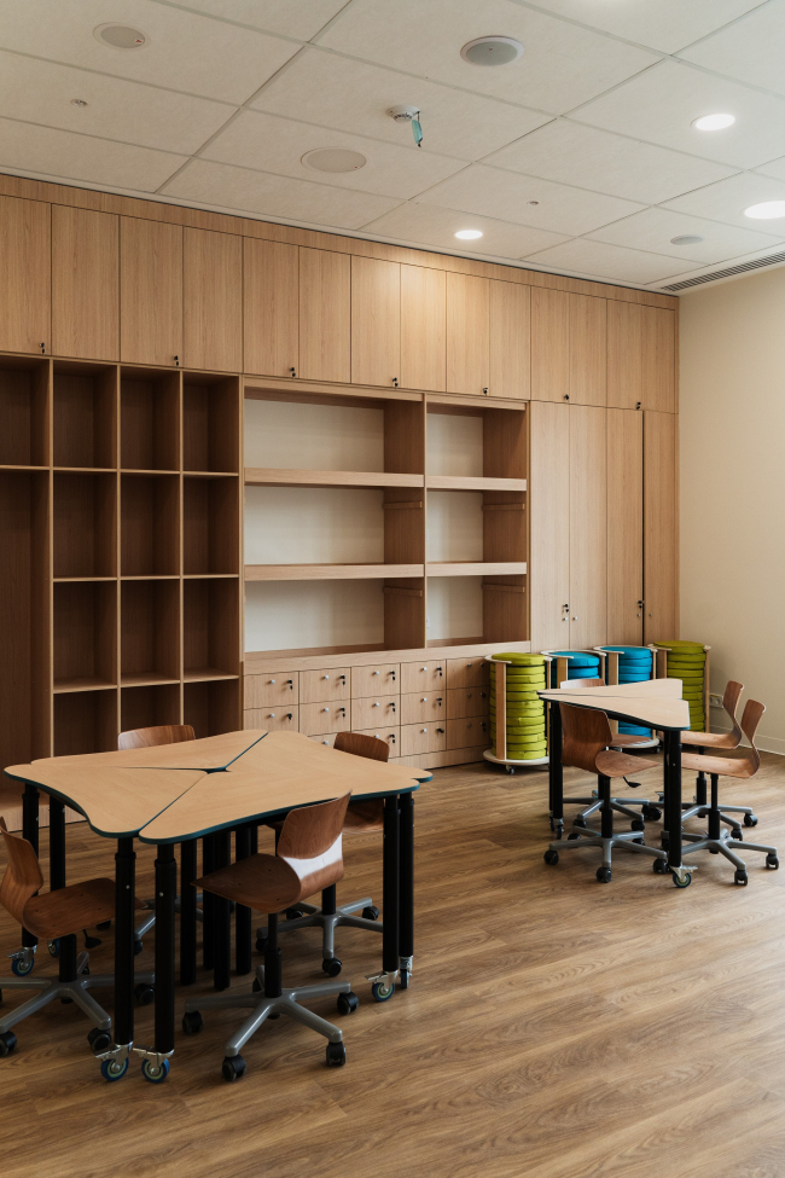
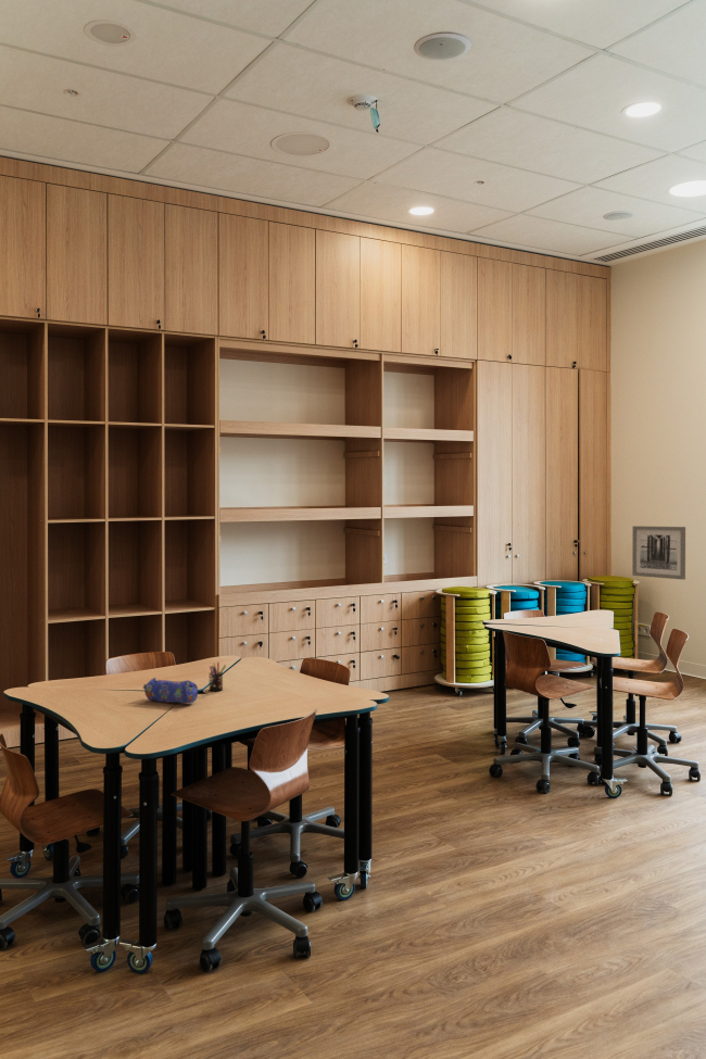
+ pen holder [207,661,227,692]
+ wall art [631,525,686,581]
+ pencil case [141,677,199,705]
